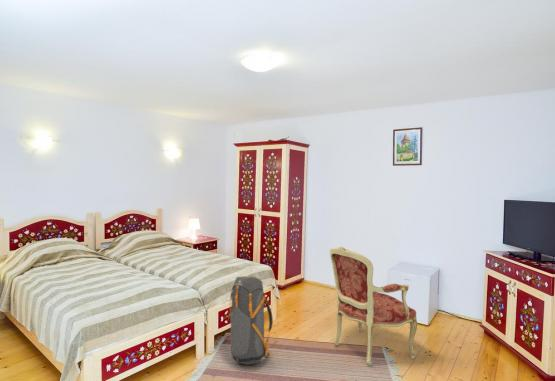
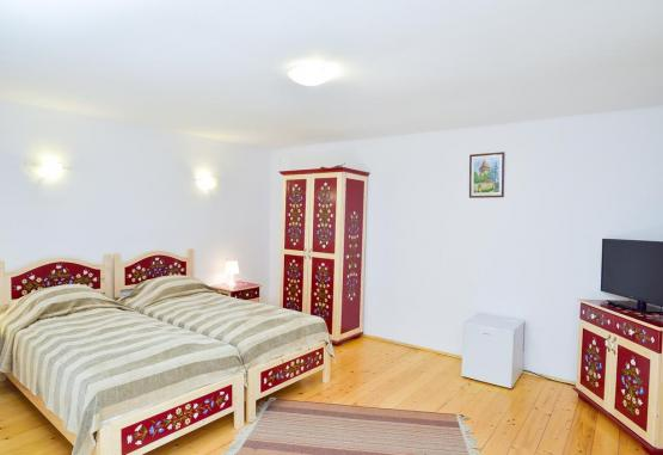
- armchair [329,246,418,367]
- backpack [228,276,279,366]
